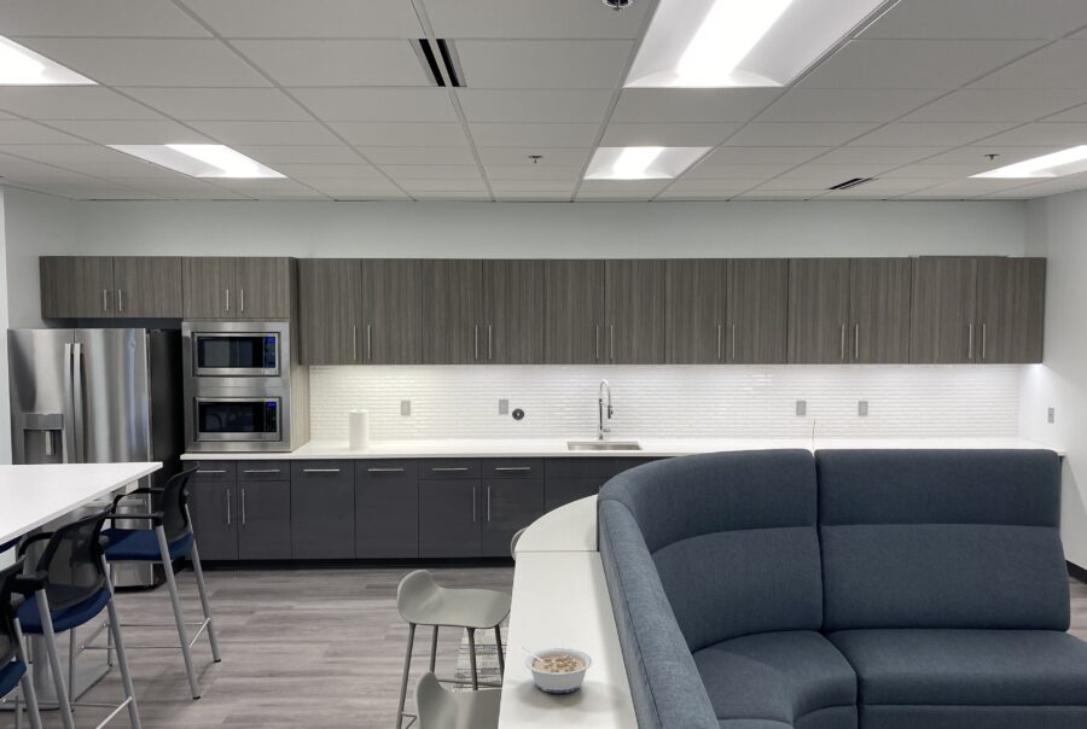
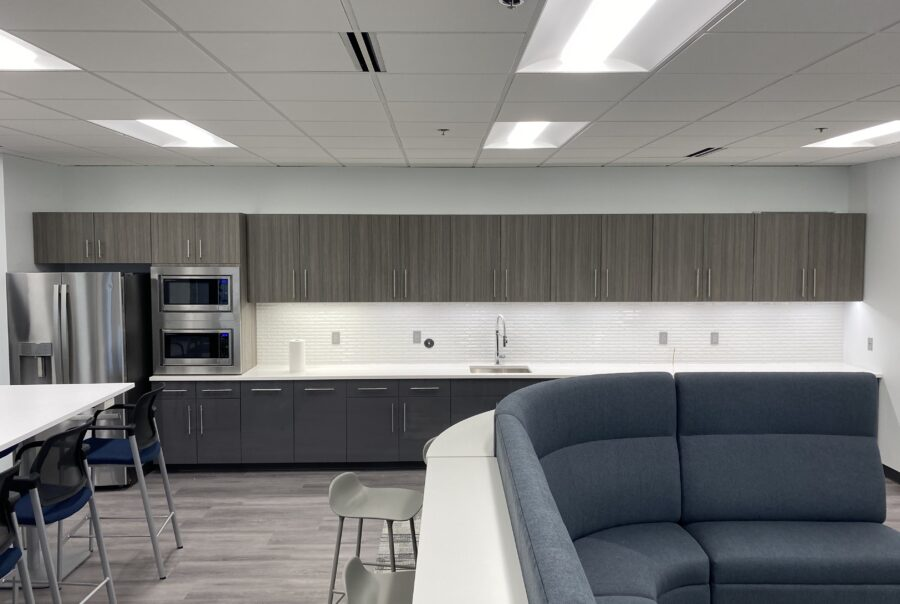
- legume [517,646,593,694]
